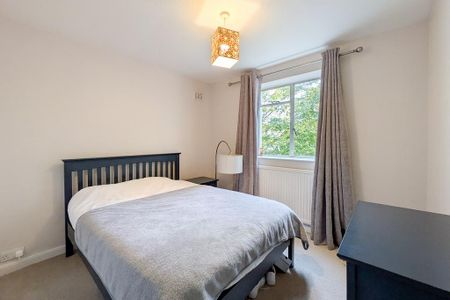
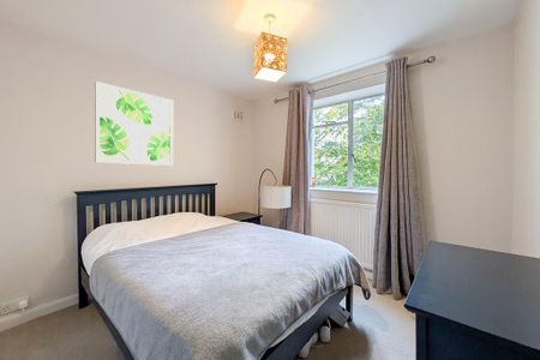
+ wall art [94,80,174,167]
